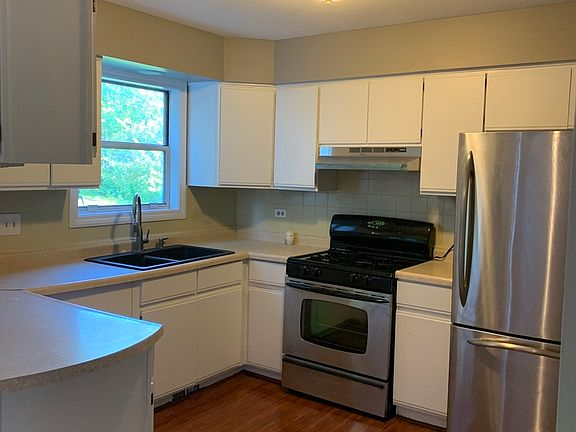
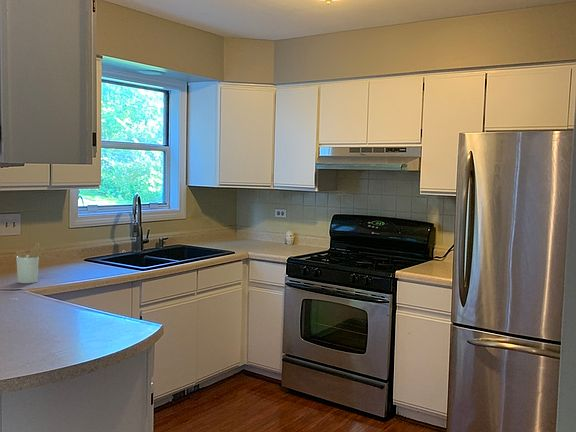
+ utensil holder [15,242,48,284]
